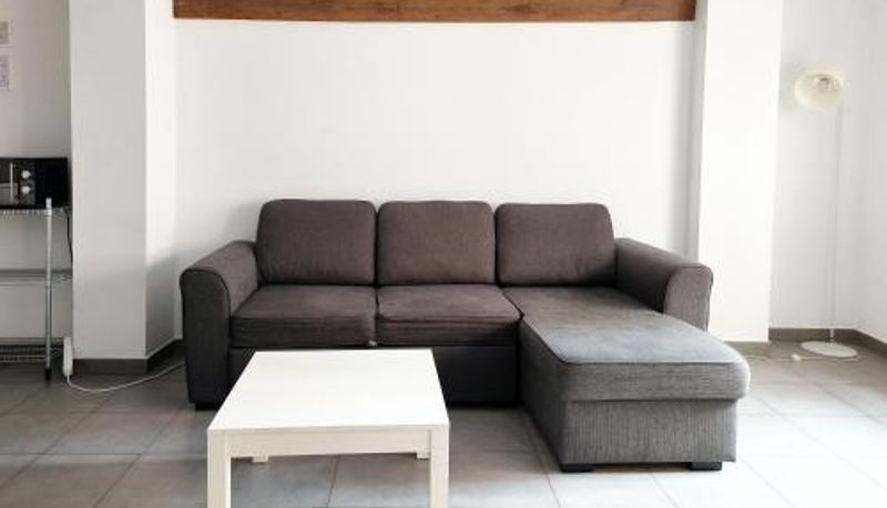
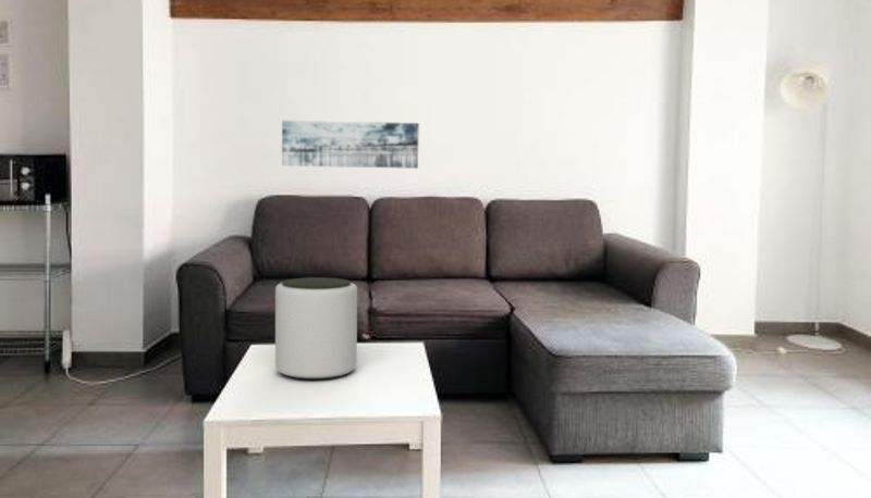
+ wall art [281,120,420,170]
+ plant pot [274,276,358,381]
